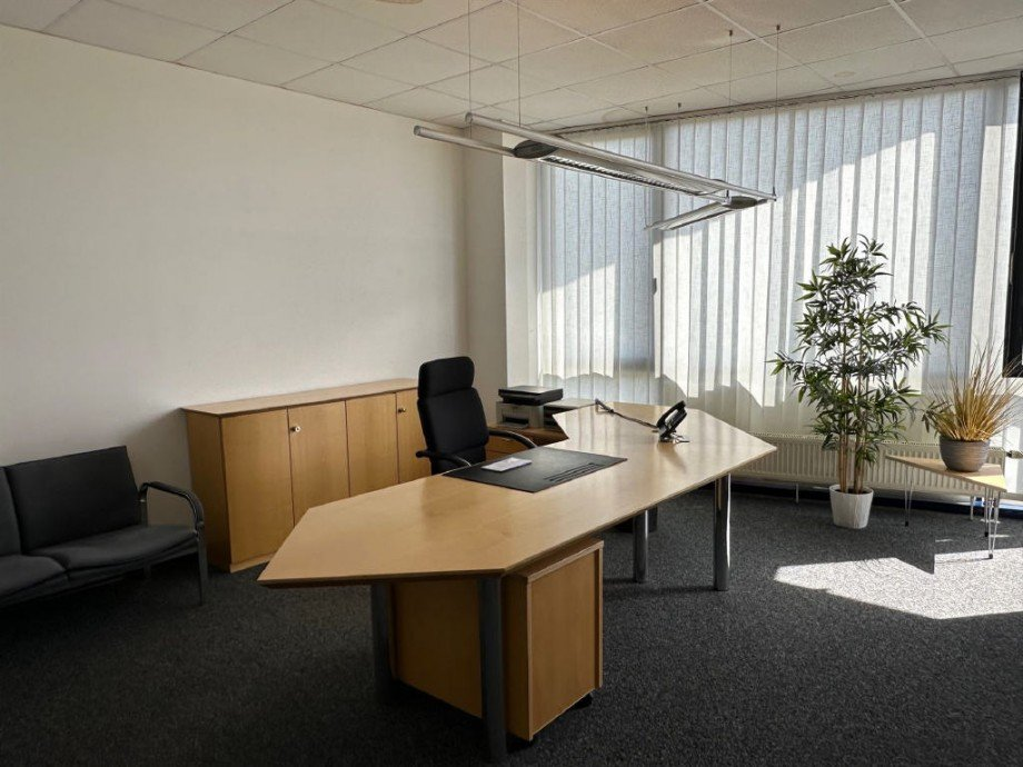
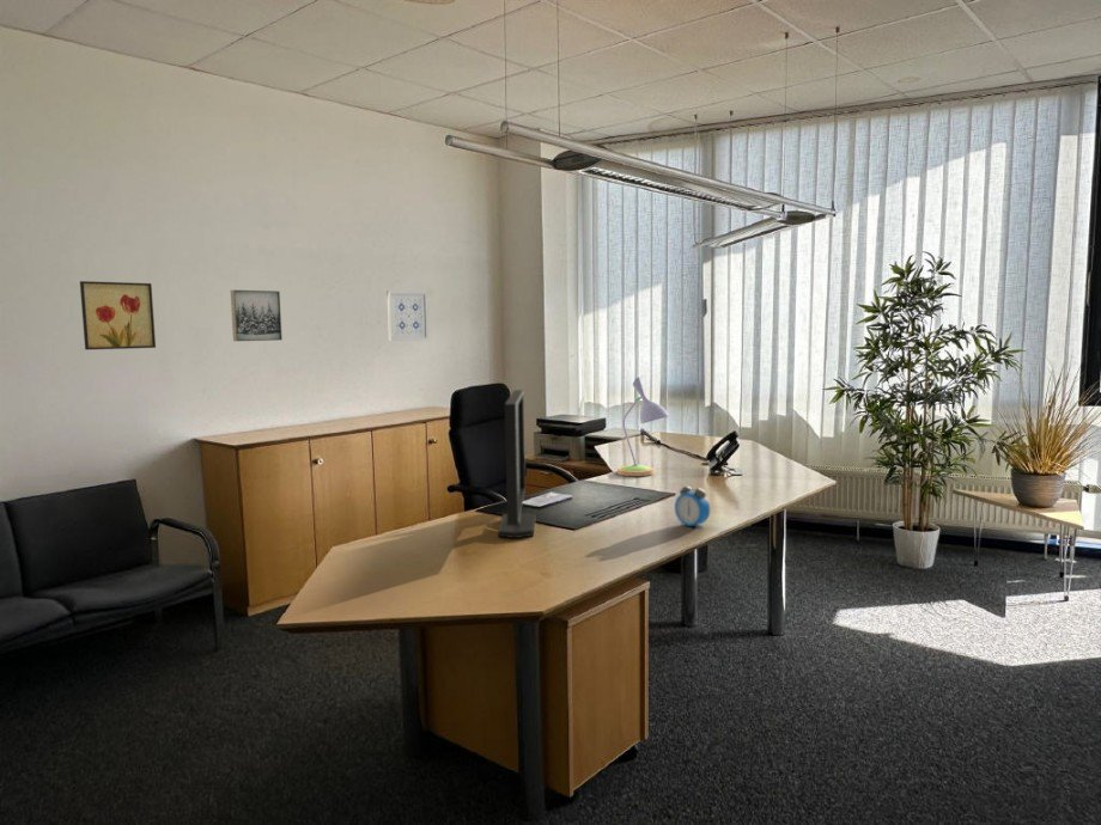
+ wall art [79,280,157,352]
+ alarm clock [674,485,711,528]
+ wall art [385,289,430,342]
+ monitor [497,389,537,539]
+ wall art [230,289,284,342]
+ desk lamp [616,375,670,477]
